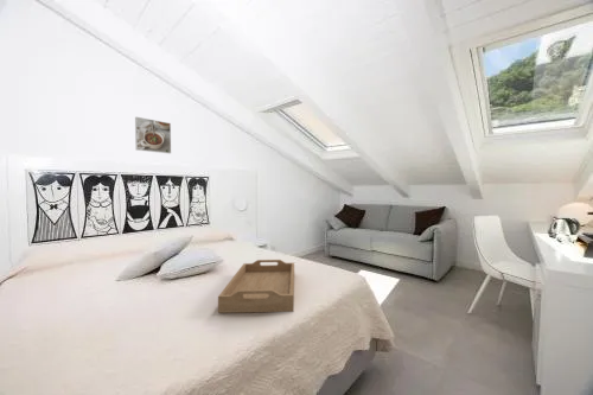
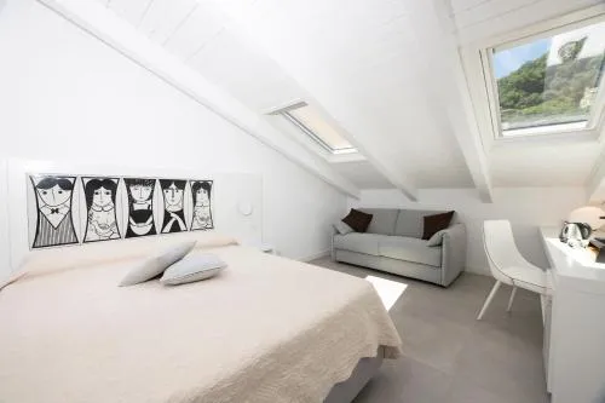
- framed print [134,116,172,154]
- serving tray [217,259,295,314]
